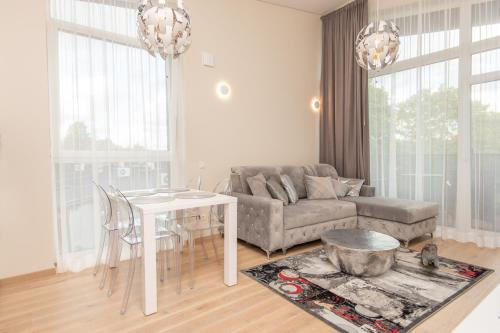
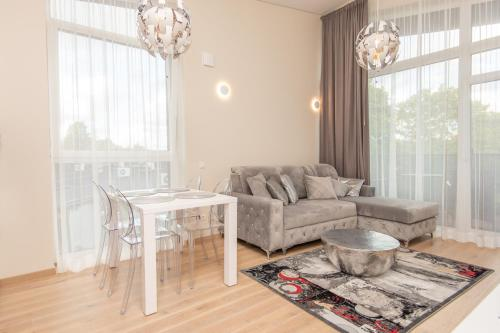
- plush toy [420,241,440,267]
